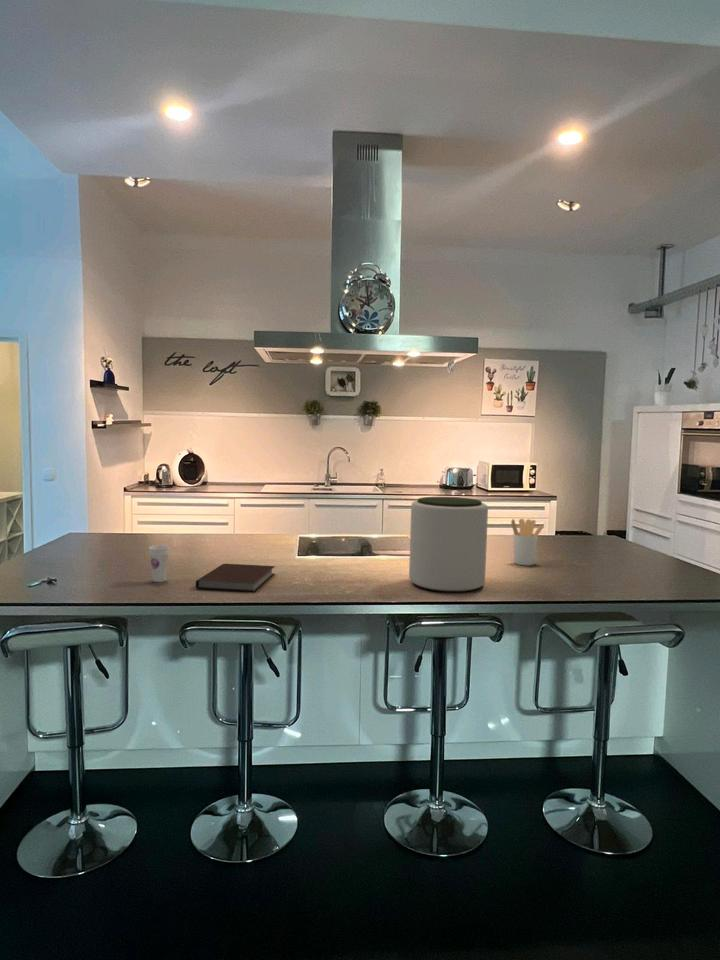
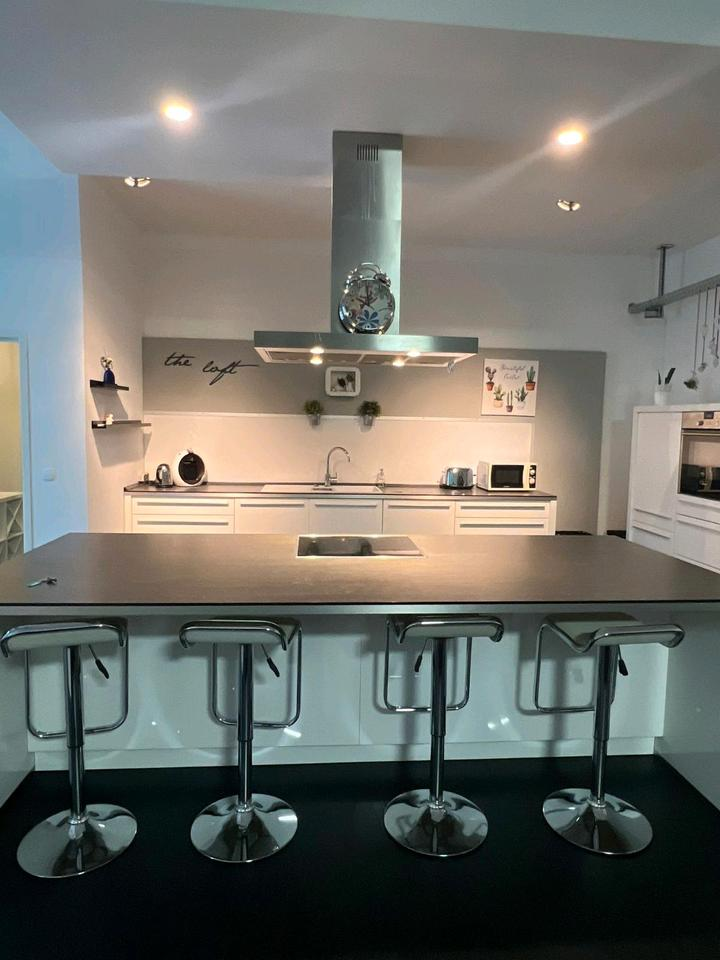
- cup [148,544,170,583]
- plant pot [408,496,489,593]
- utensil holder [510,518,544,566]
- notebook [195,563,276,593]
